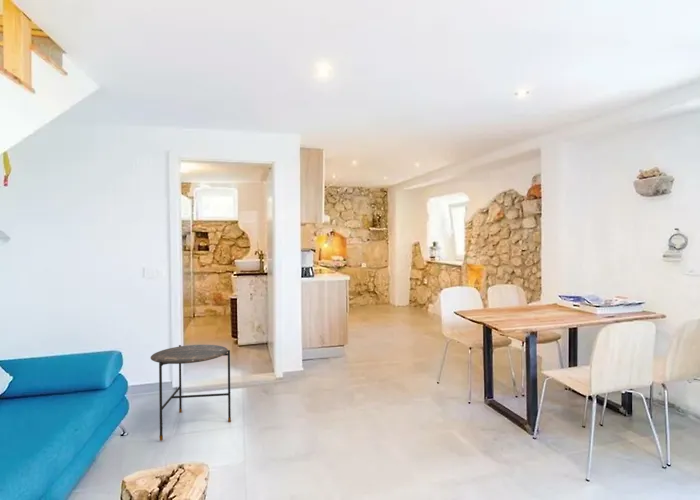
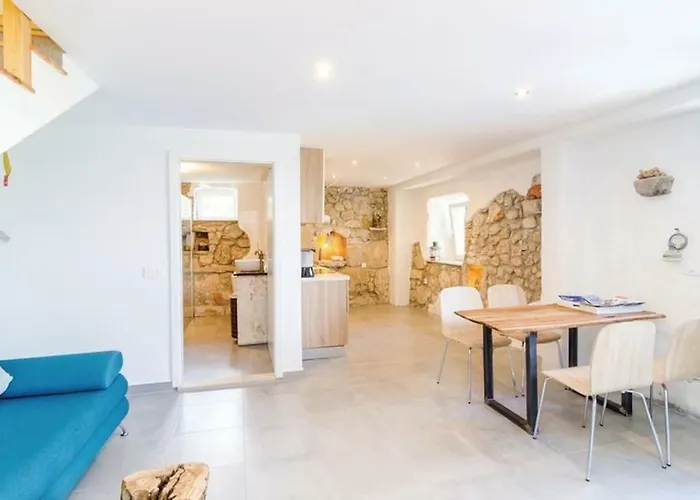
- side table [150,344,232,442]
